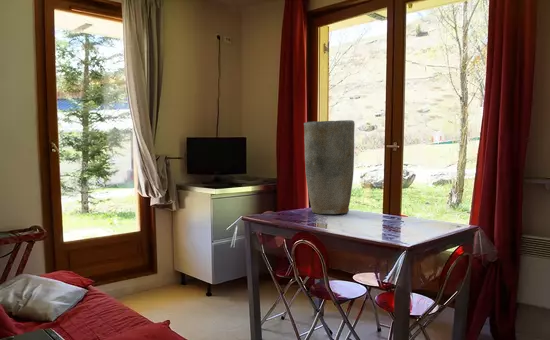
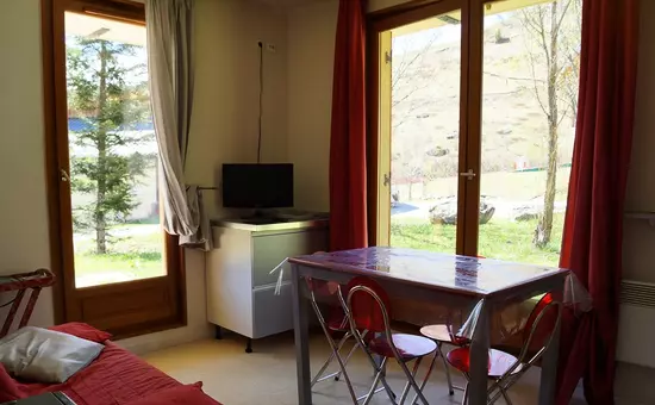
- vase [303,119,356,215]
